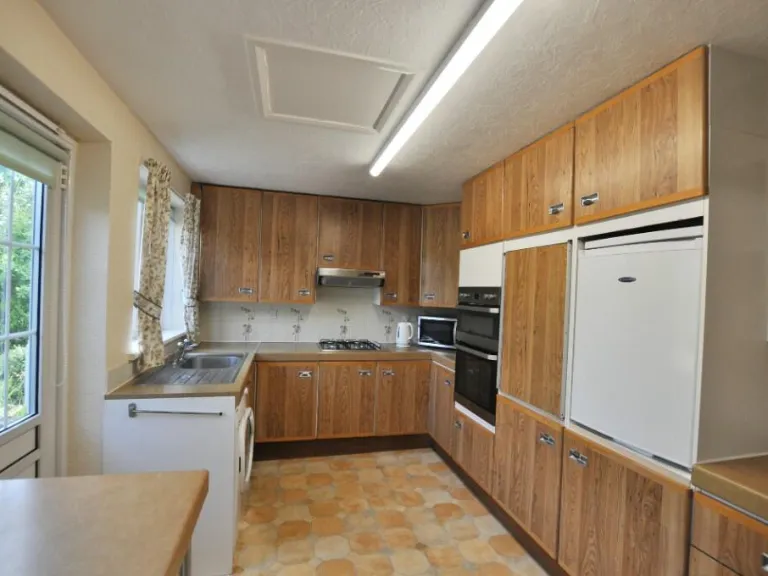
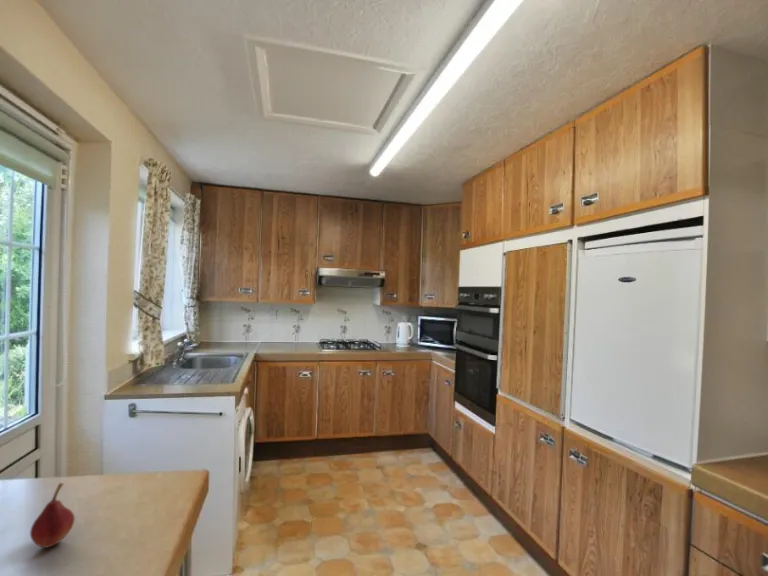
+ fruit [29,482,76,549]
